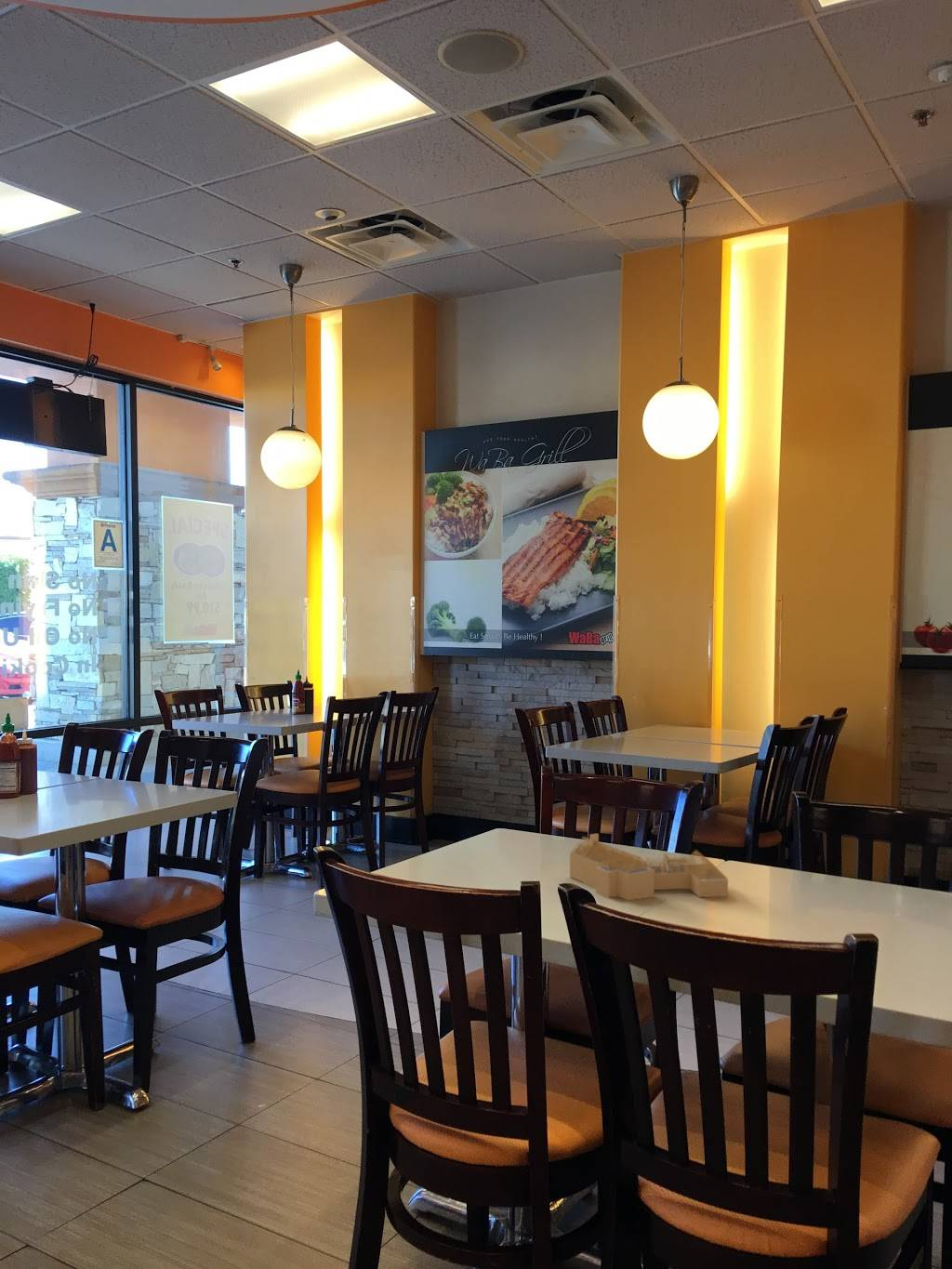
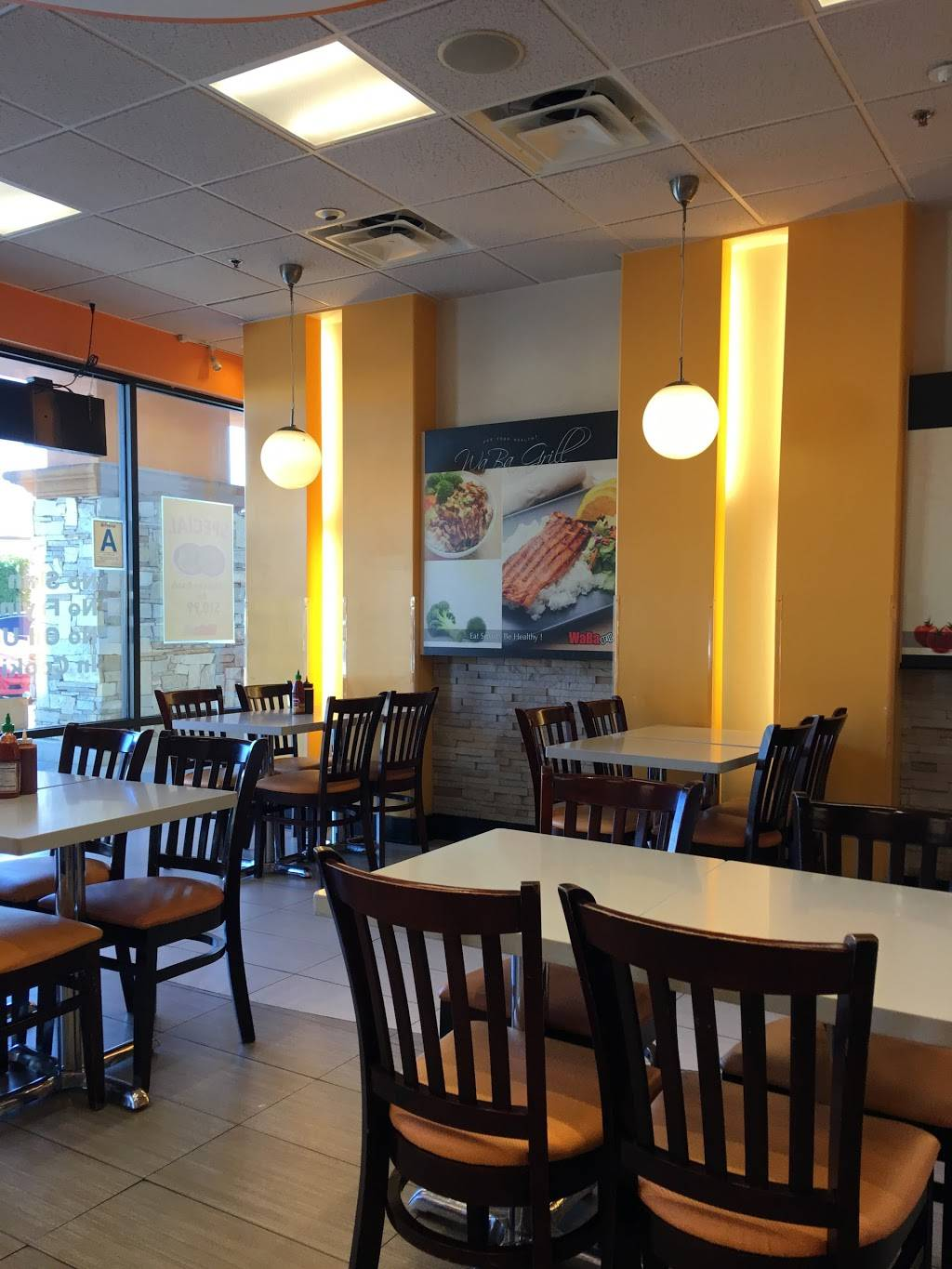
- house frame [569,833,729,901]
